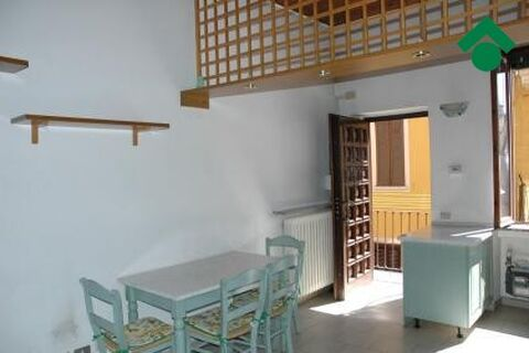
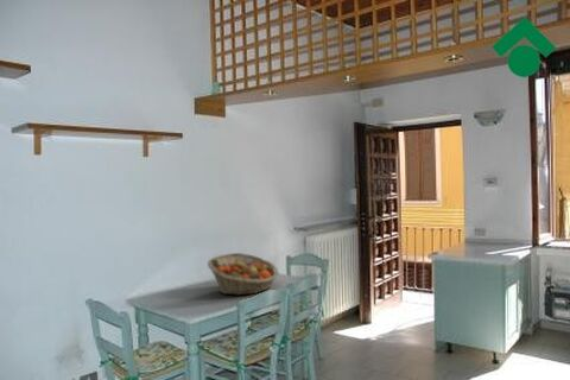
+ fruit basket [207,252,279,296]
